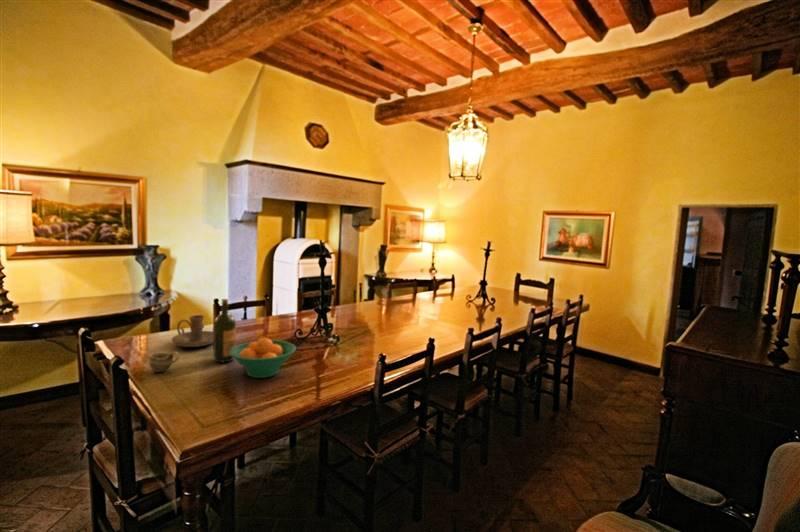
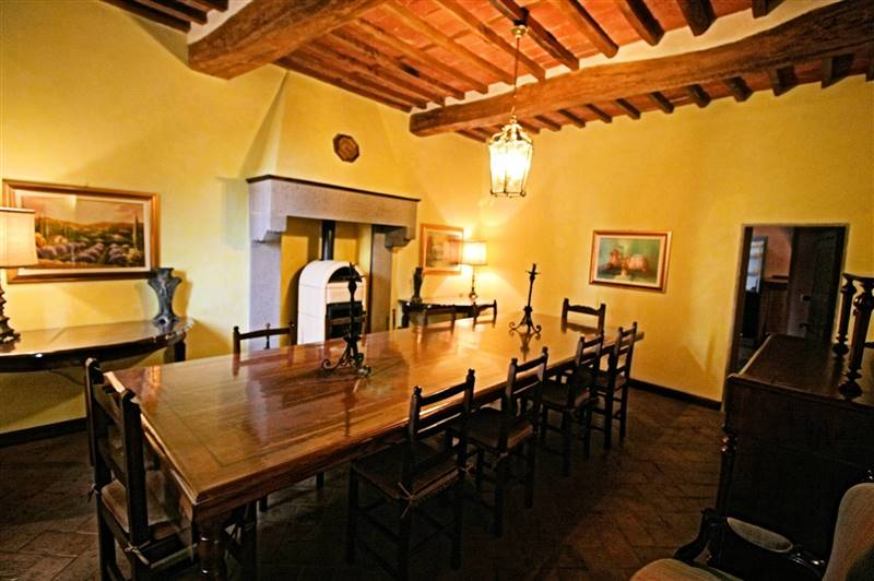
- cup [148,350,181,373]
- wine bottle [212,298,237,363]
- fruit bowl [230,337,297,379]
- candle holder [171,314,213,348]
